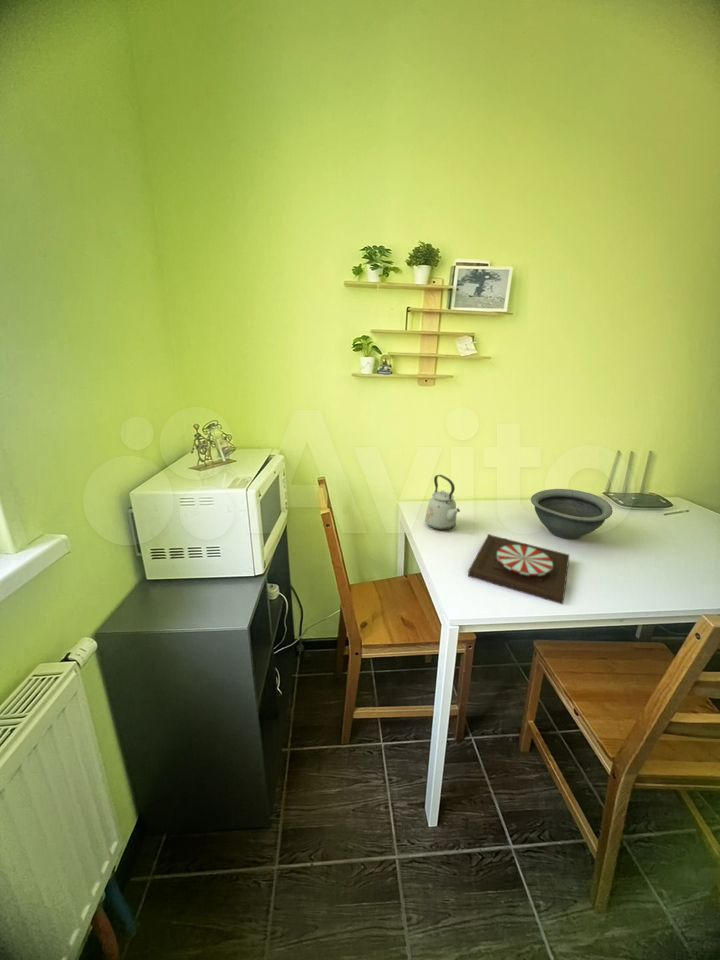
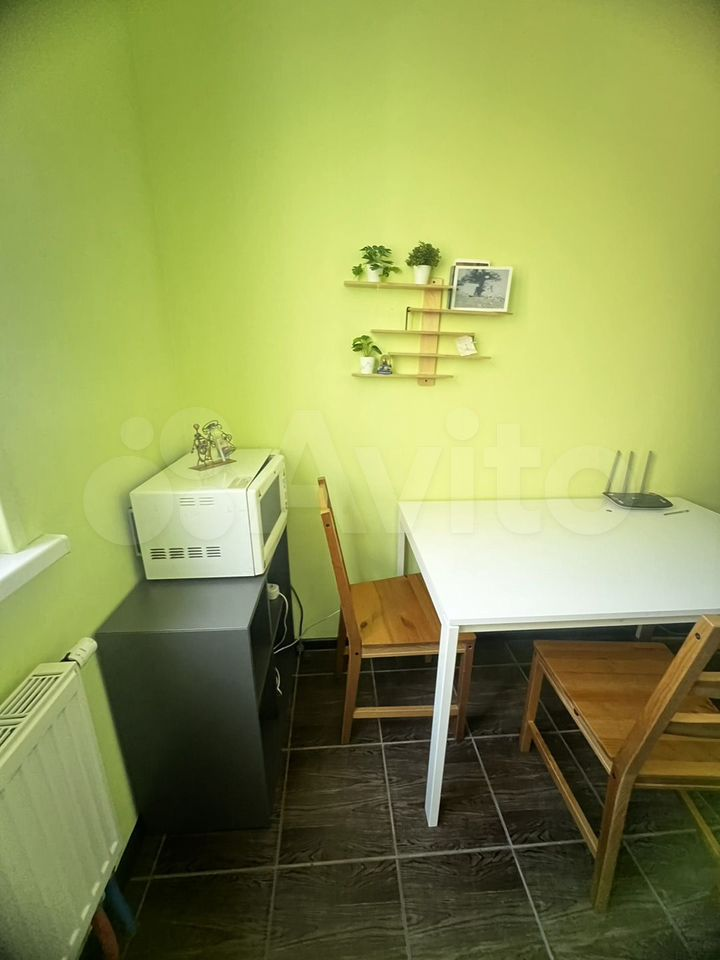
- bowl [530,488,614,540]
- plate [467,533,570,606]
- kettle [424,474,461,531]
